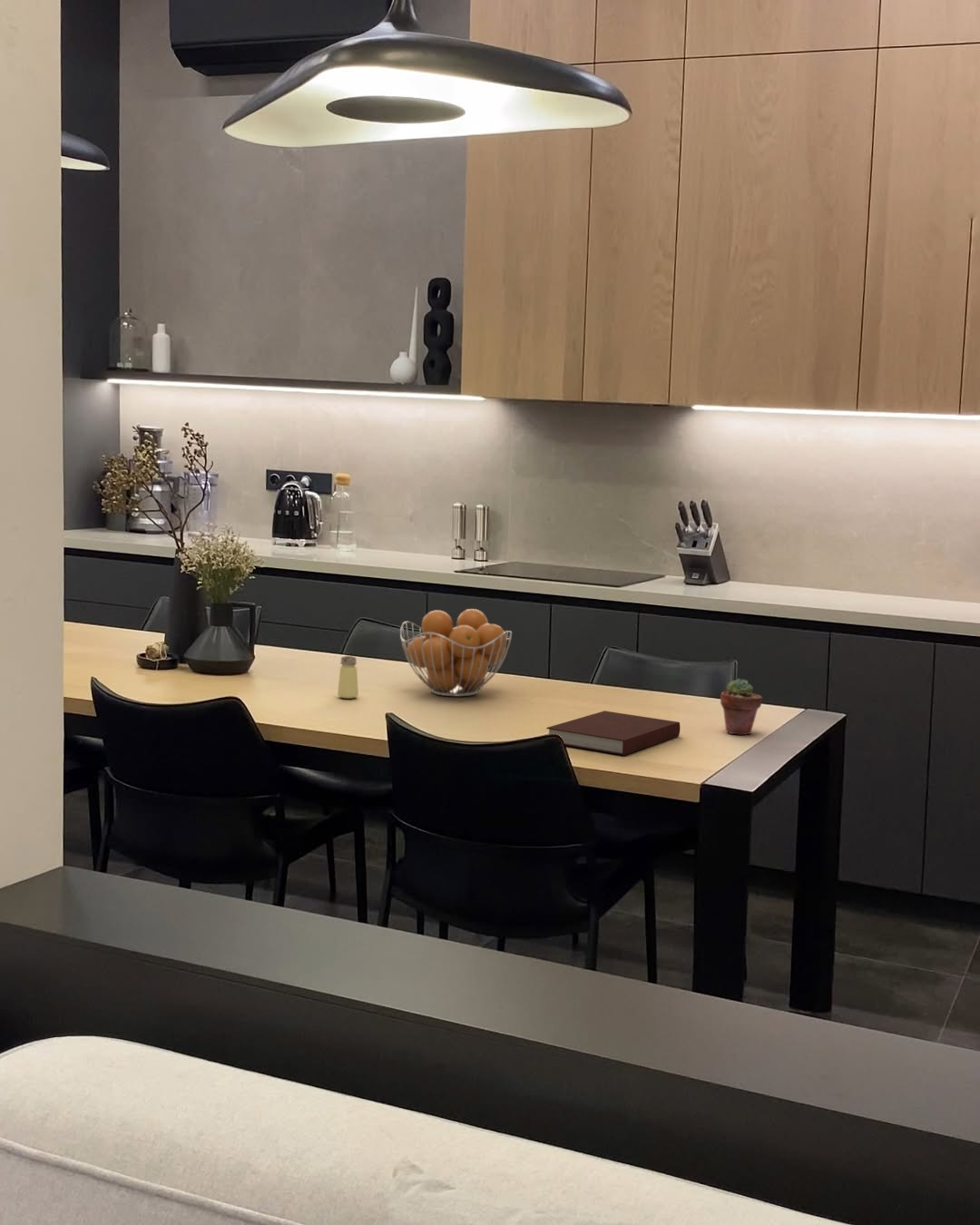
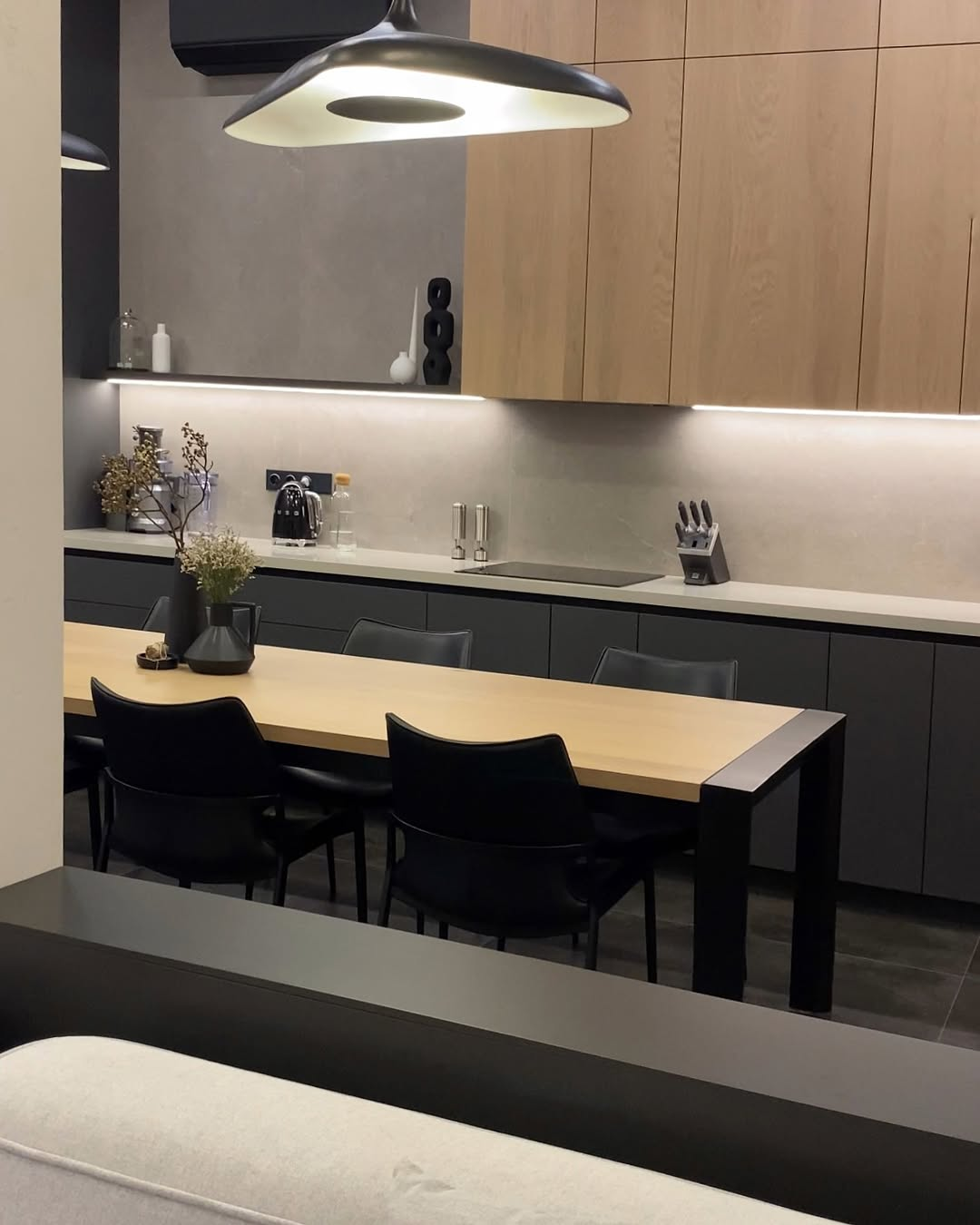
- fruit basket [399,608,513,697]
- potted succulent [720,678,763,735]
- saltshaker [337,655,359,700]
- notebook [545,710,681,756]
